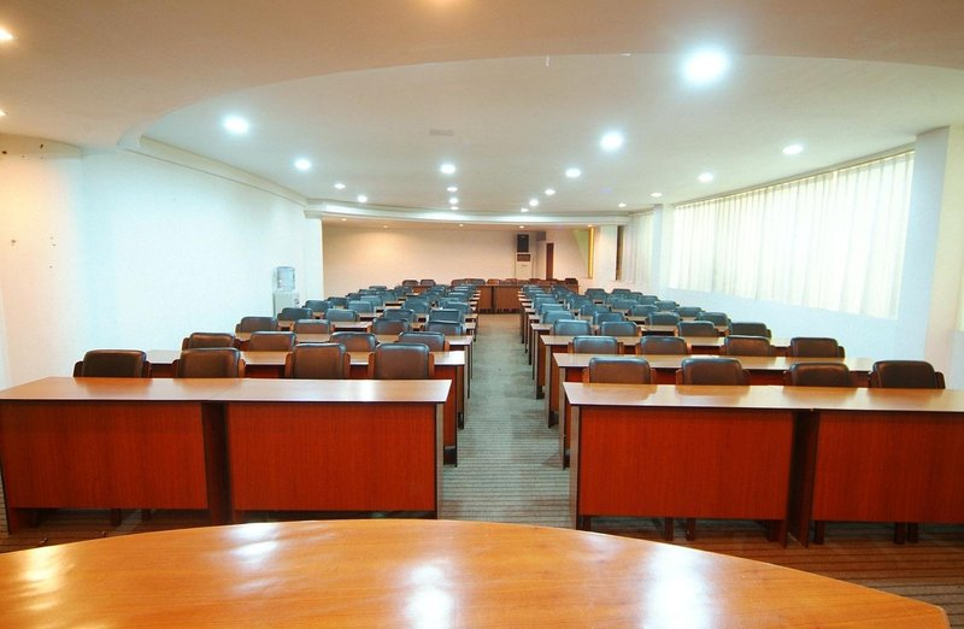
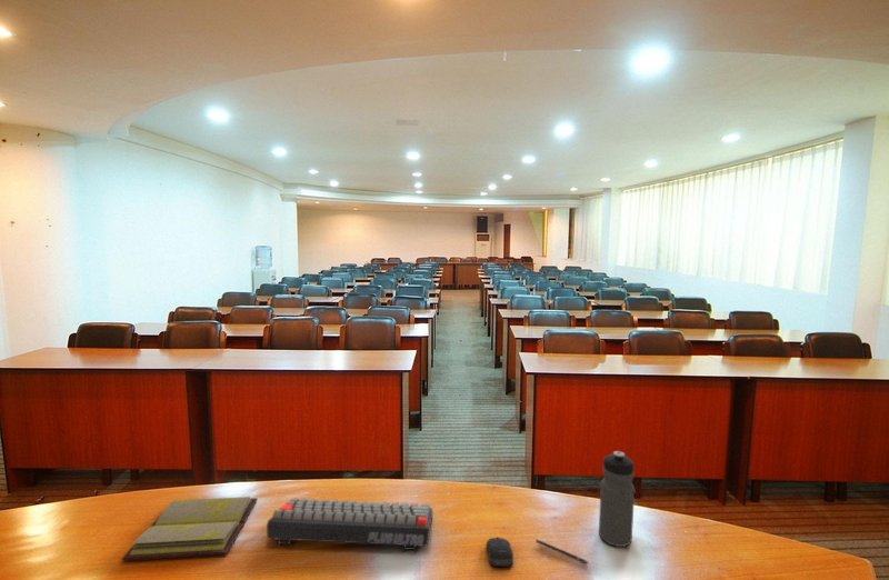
+ keyboard [266,497,433,553]
+ diary [121,496,259,561]
+ pen [535,538,589,564]
+ water bottle [598,450,636,548]
+ computer mouse [486,536,515,568]
